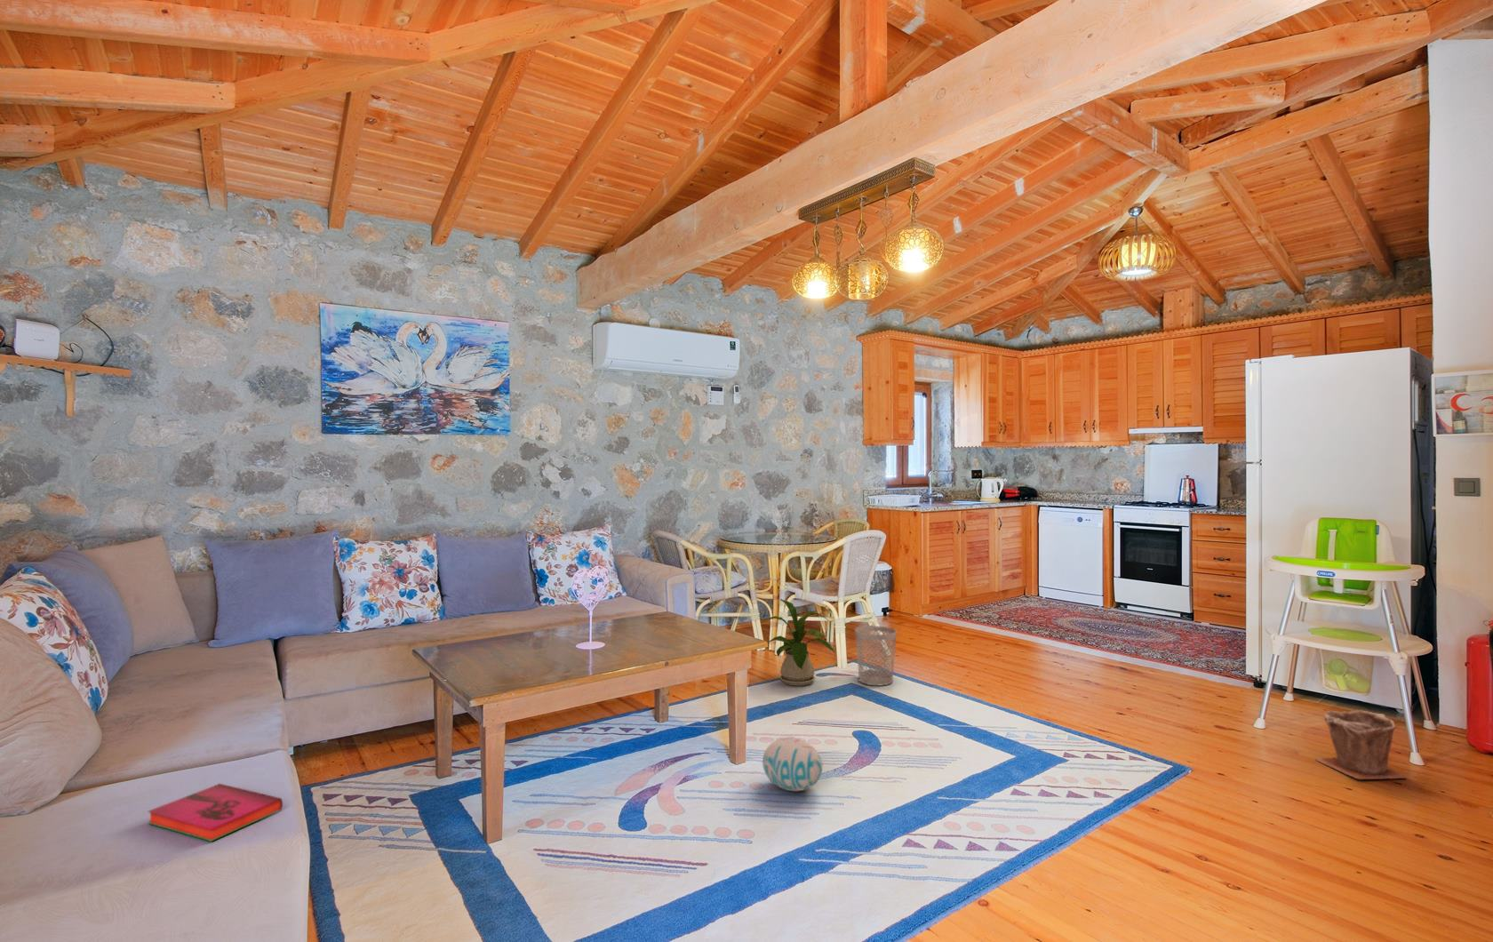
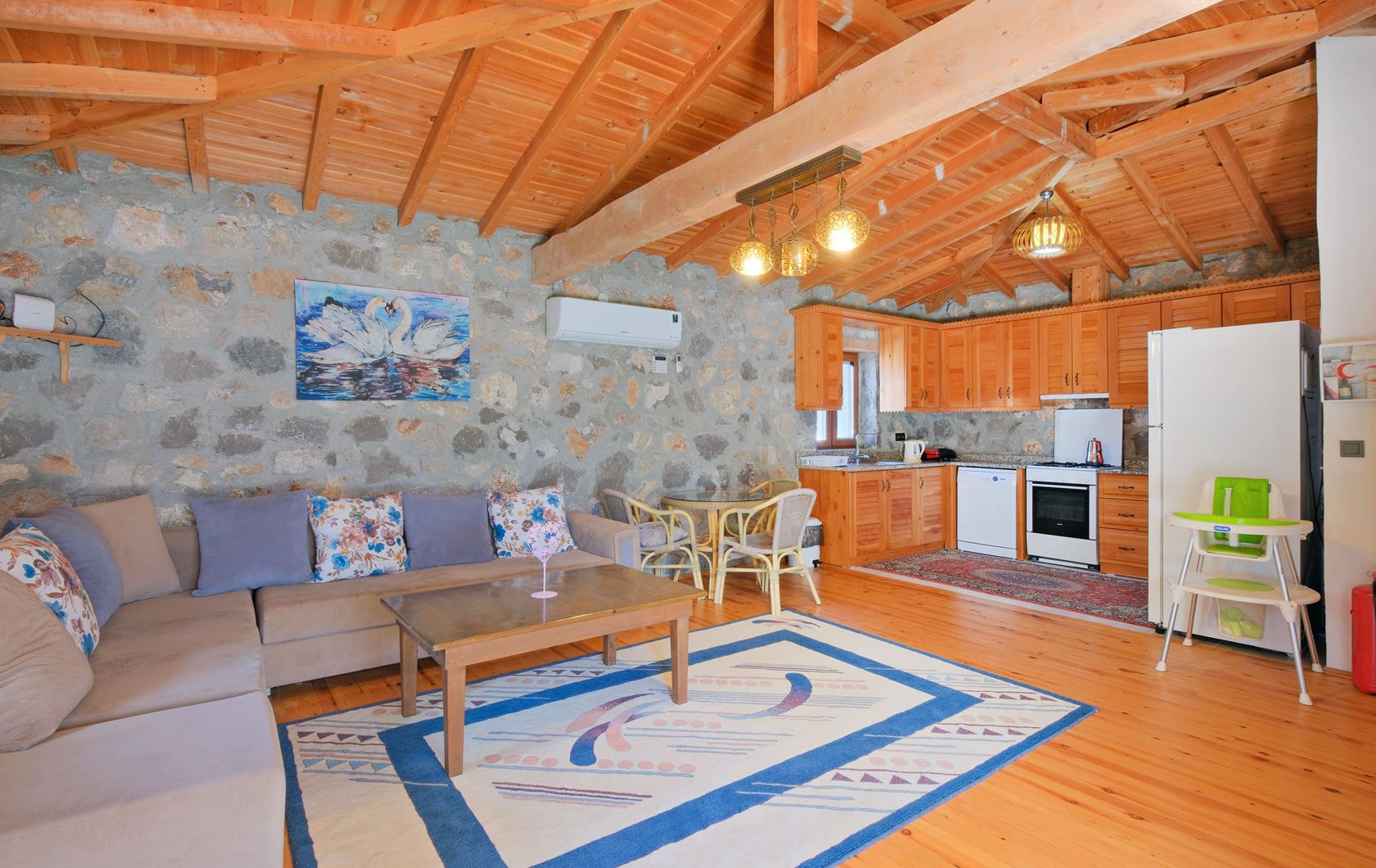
- plant pot [1314,709,1407,780]
- ball [762,736,822,792]
- wastebasket [854,625,897,686]
- hardback book [146,782,283,842]
- house plant [762,598,835,687]
